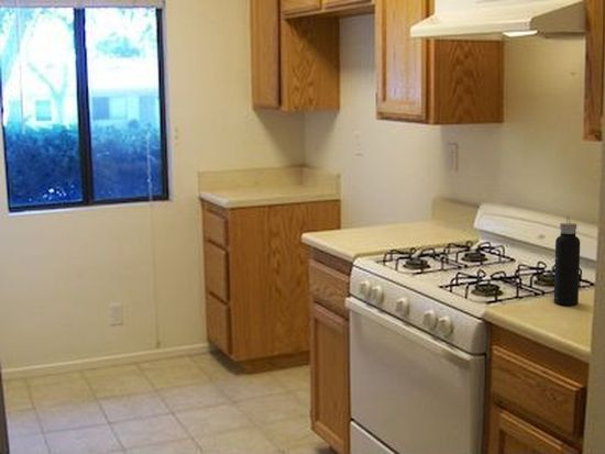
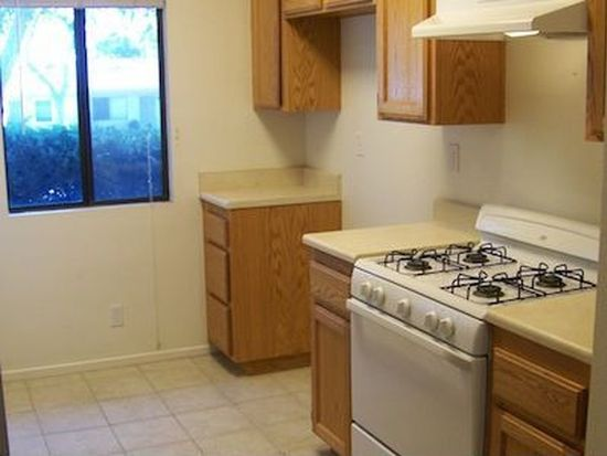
- water bottle [553,214,581,307]
